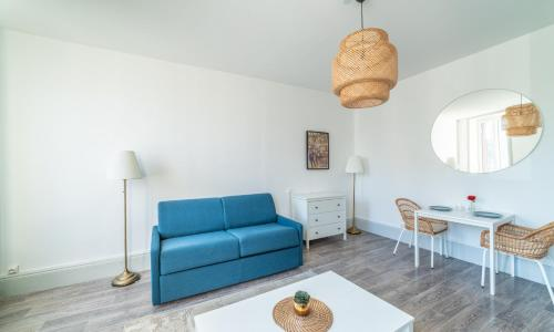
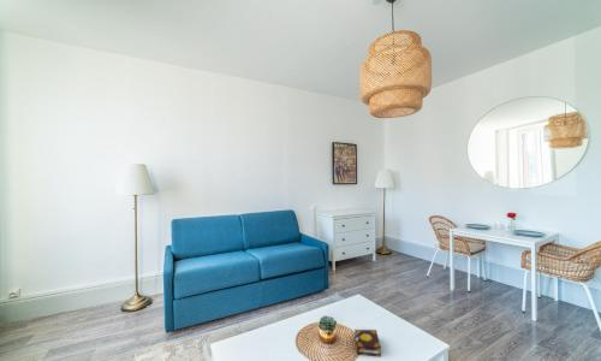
+ book [353,329,382,359]
